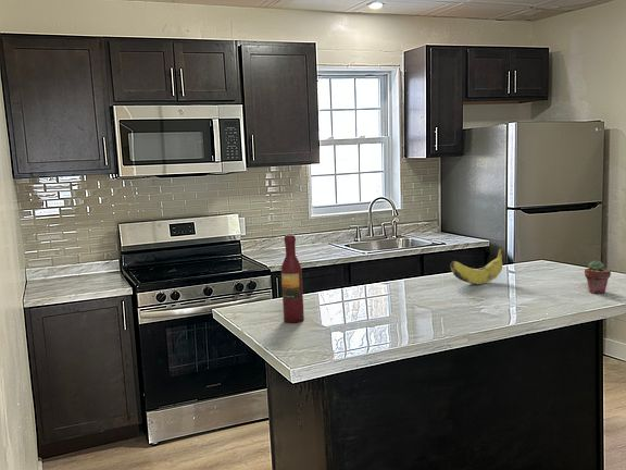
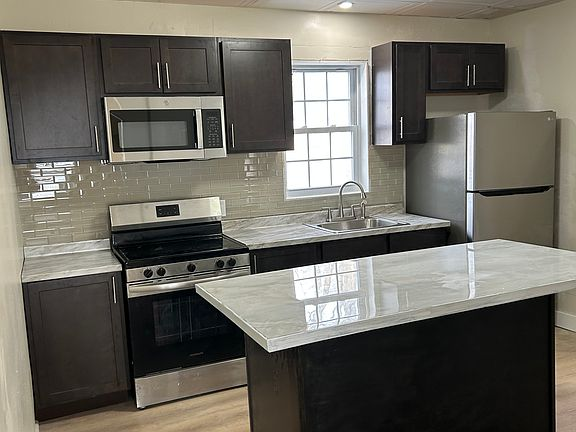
- wine bottle [280,234,305,324]
- banana [449,247,505,285]
- potted succulent [584,259,612,295]
